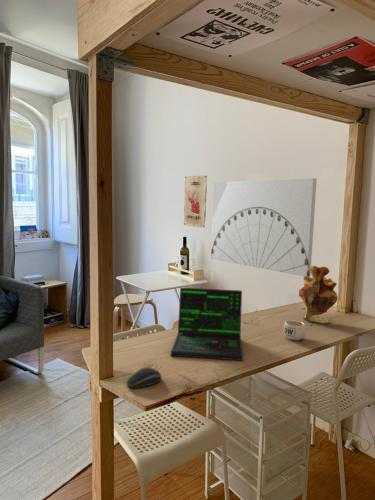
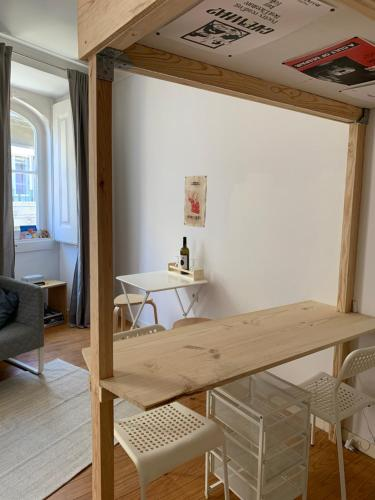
- computer mouse [126,366,163,389]
- laptop [169,287,259,362]
- mug [282,319,307,341]
- wall art [210,177,318,277]
- vase [298,265,338,324]
